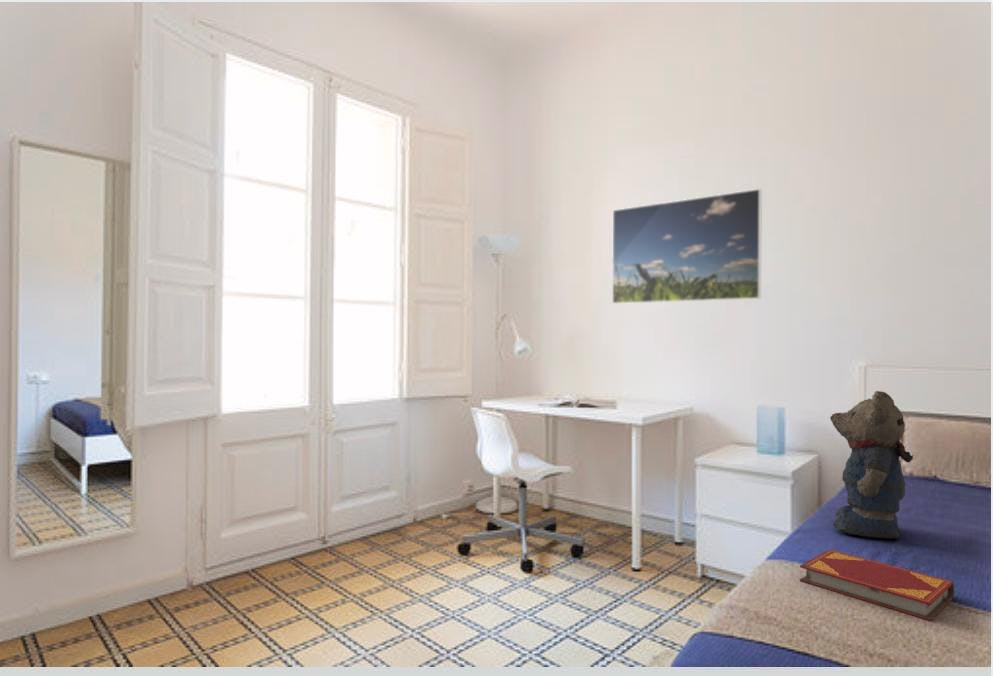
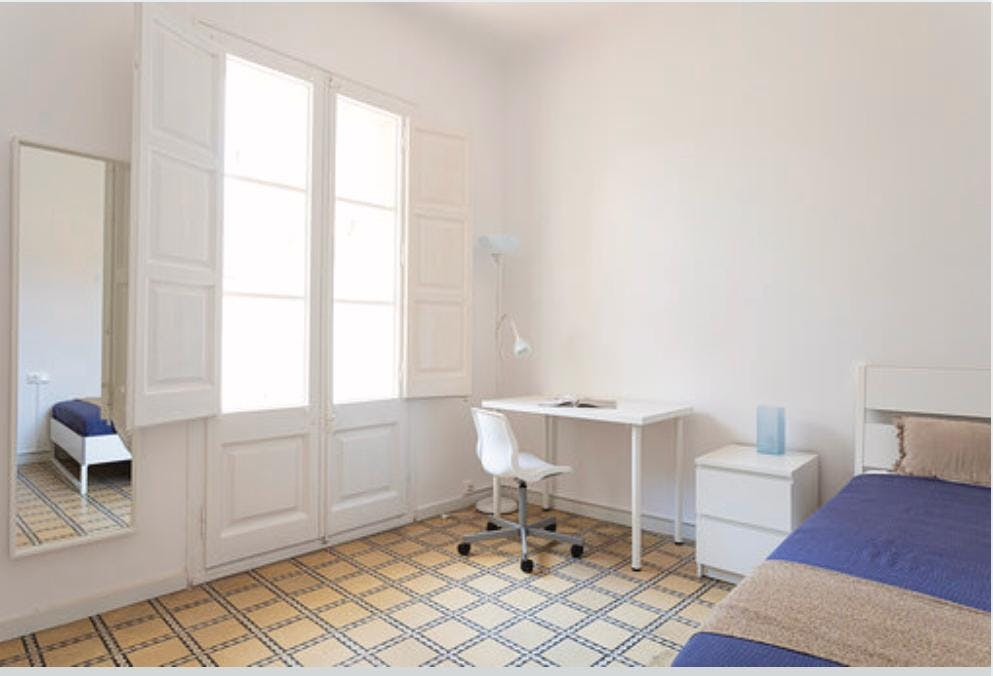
- teddy bear [829,390,914,541]
- hardback book [799,549,955,622]
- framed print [611,188,763,305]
